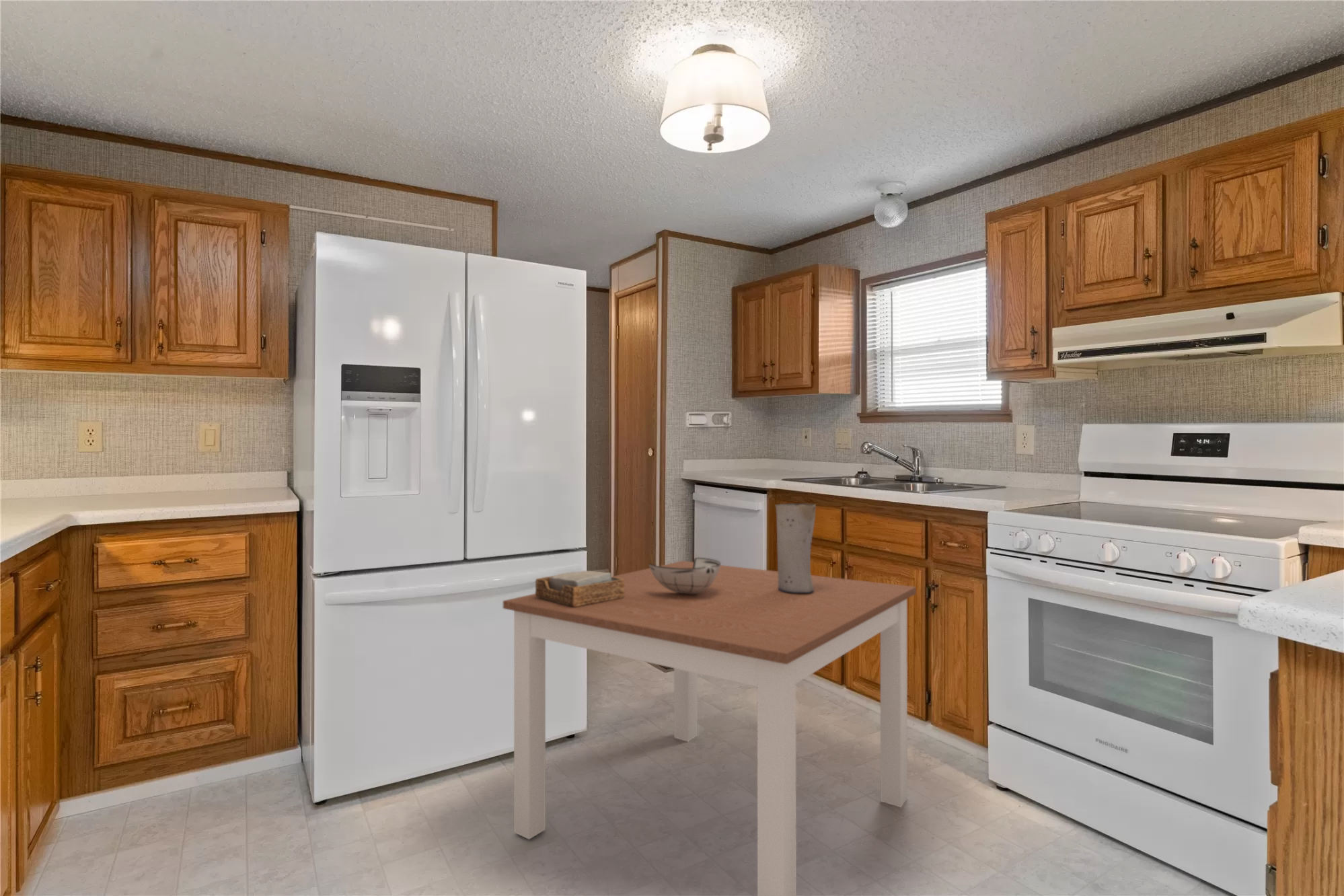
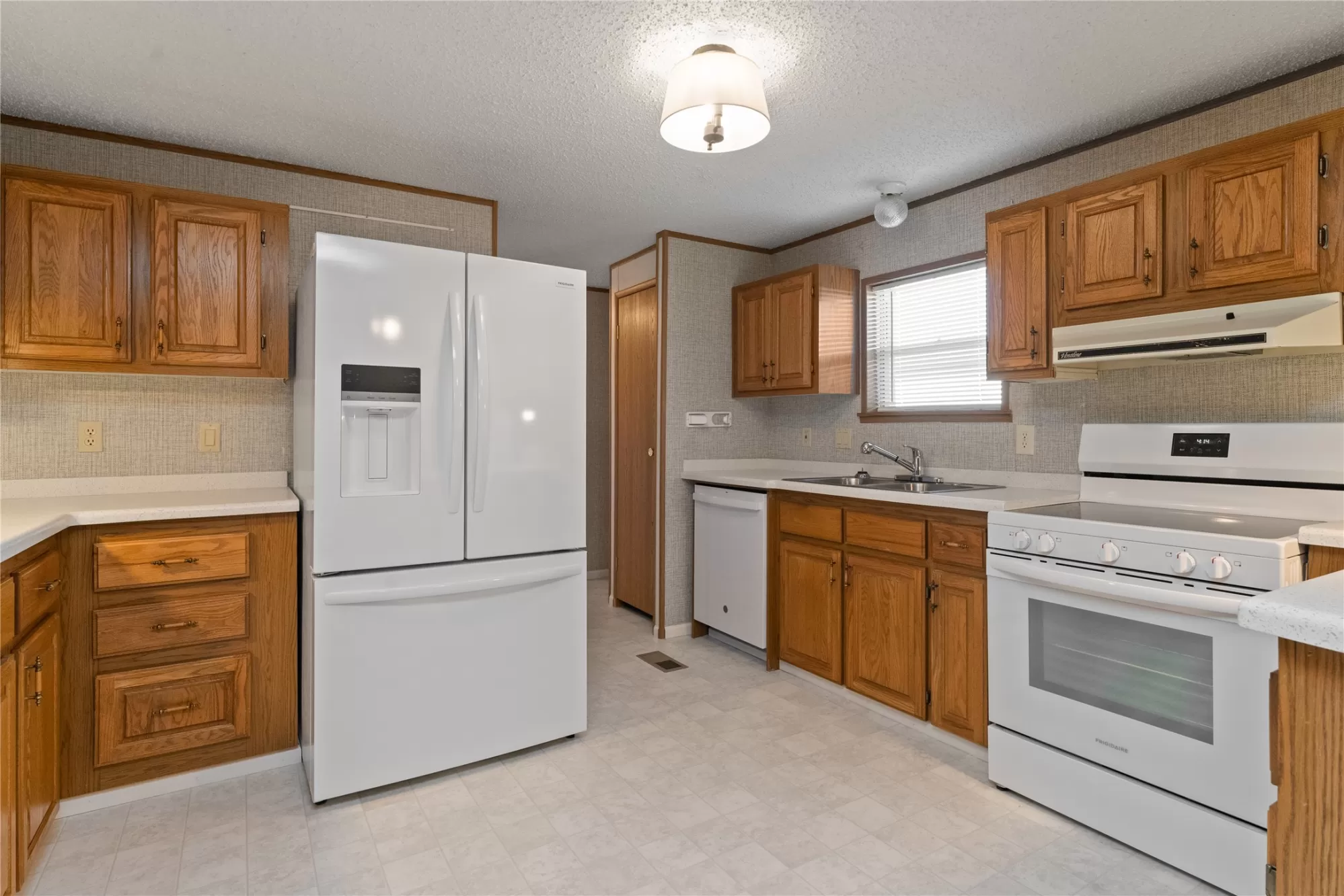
- napkin holder [535,570,625,607]
- dining table [502,560,917,896]
- bowl [648,557,722,594]
- vase [774,502,817,593]
